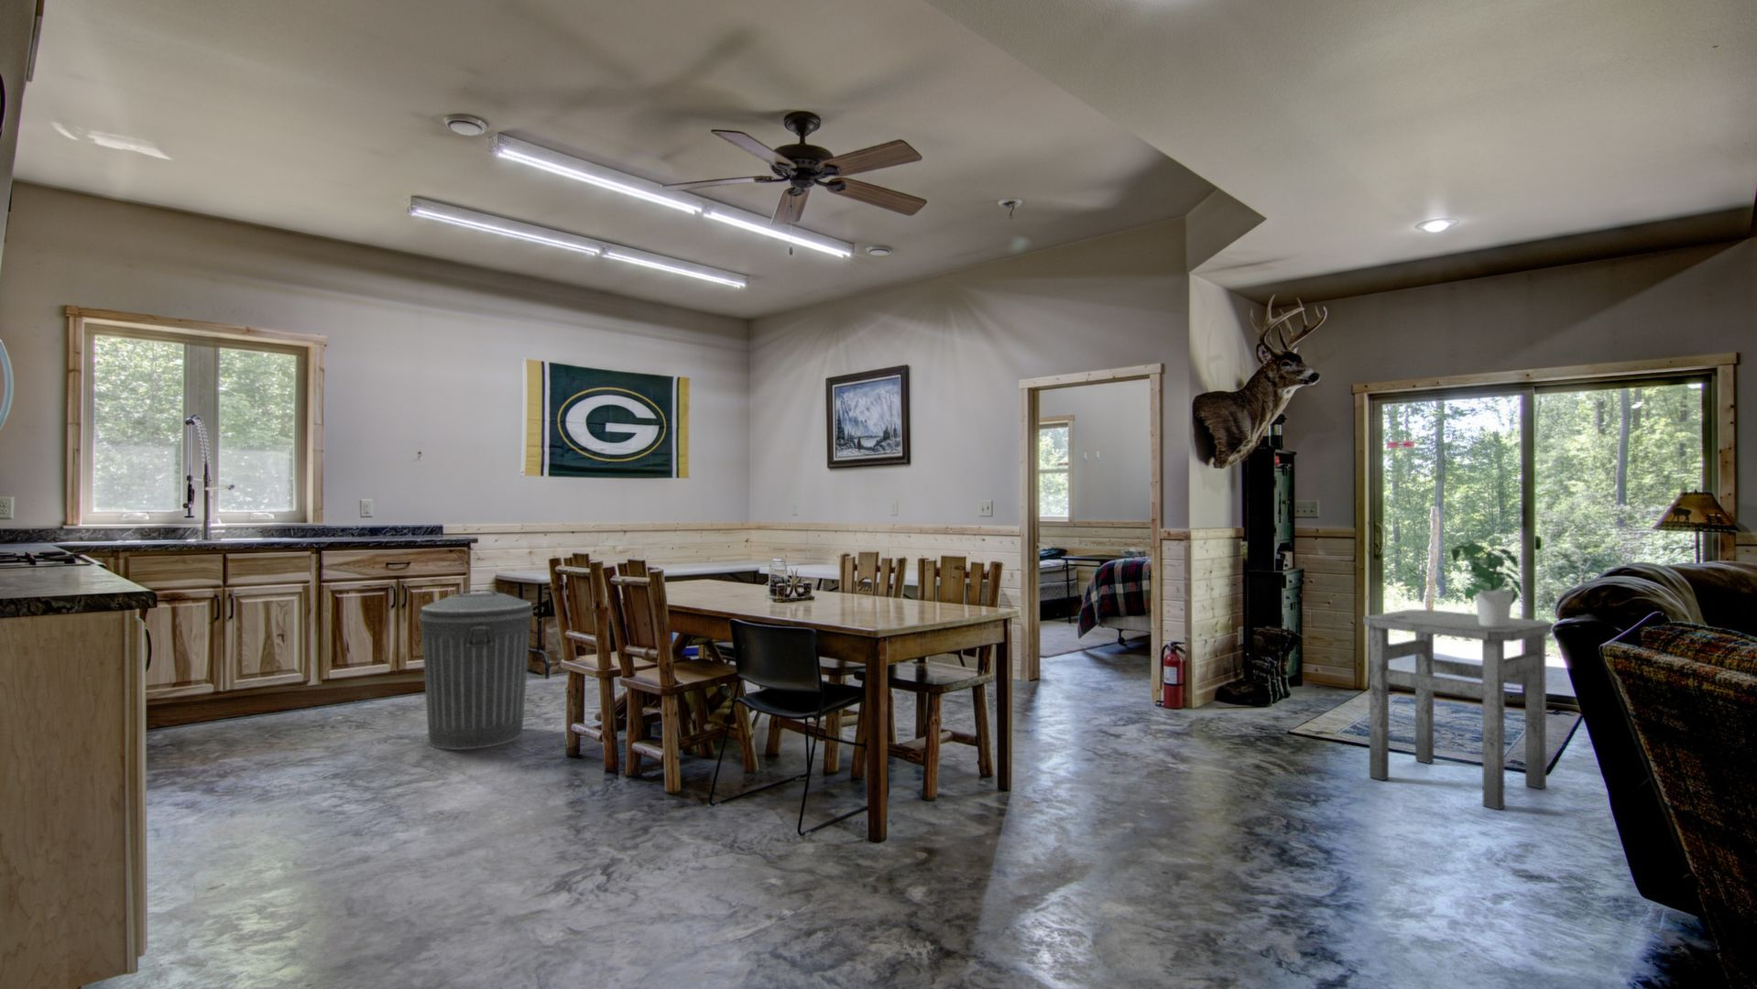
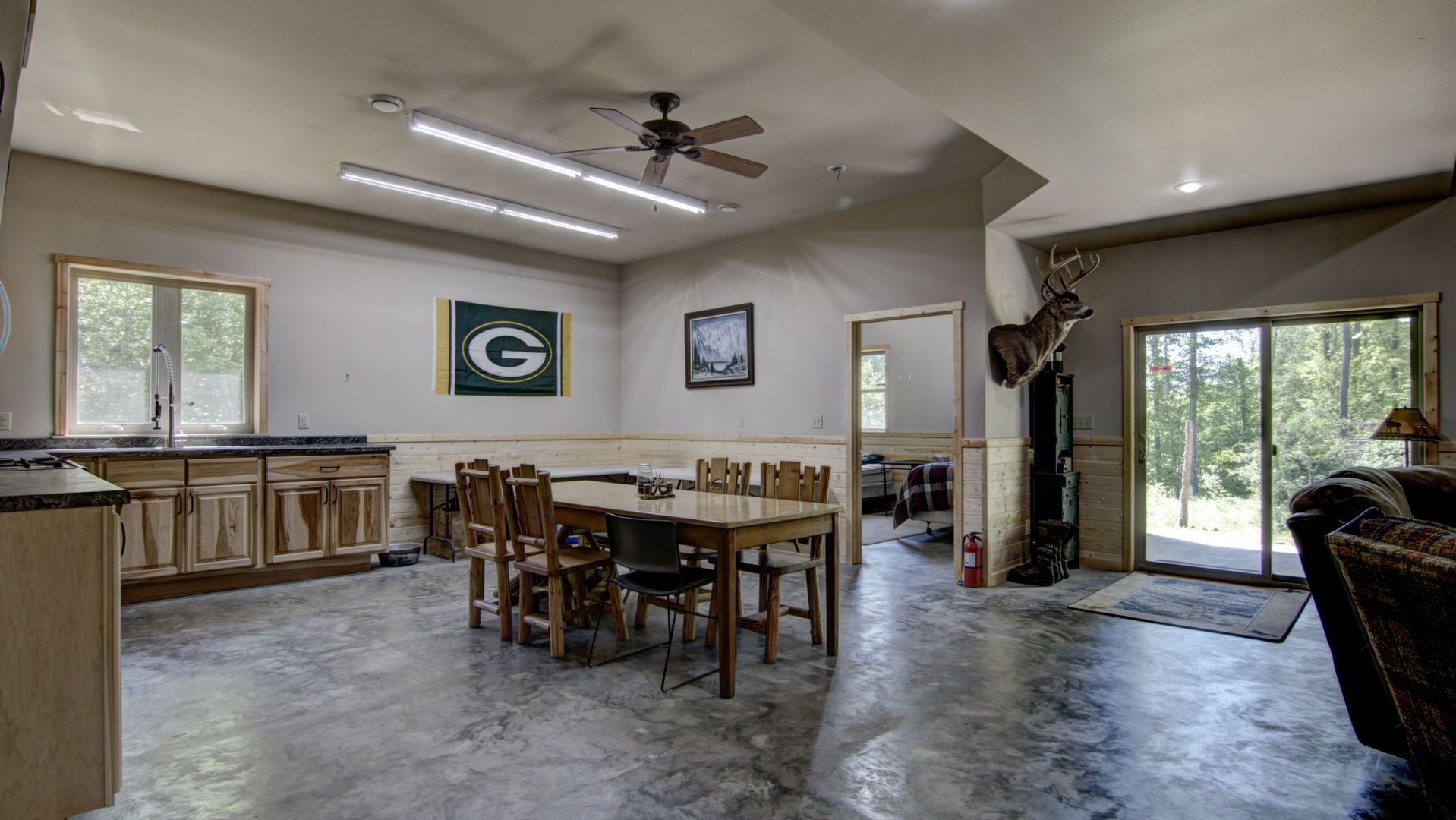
- trash can [419,587,535,751]
- side table [1362,609,1554,810]
- potted plant [1450,540,1523,627]
